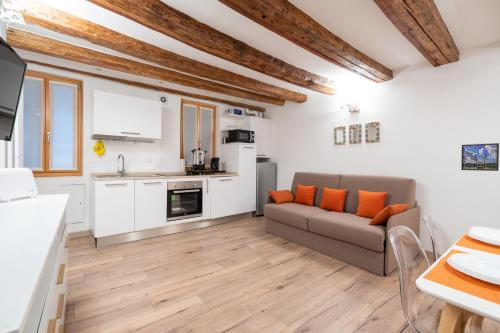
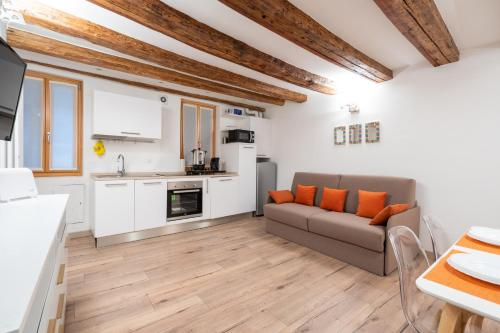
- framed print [460,142,500,172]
